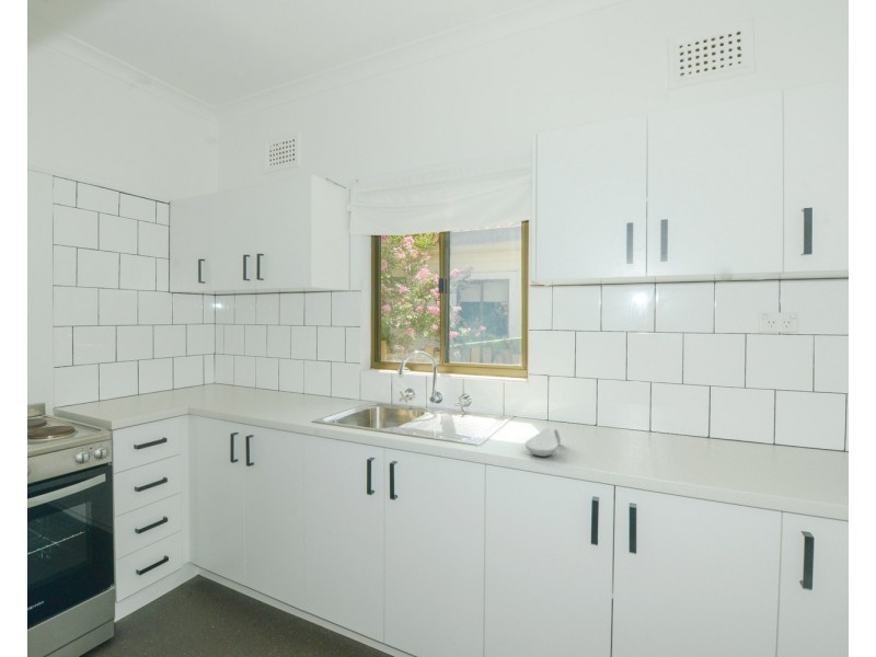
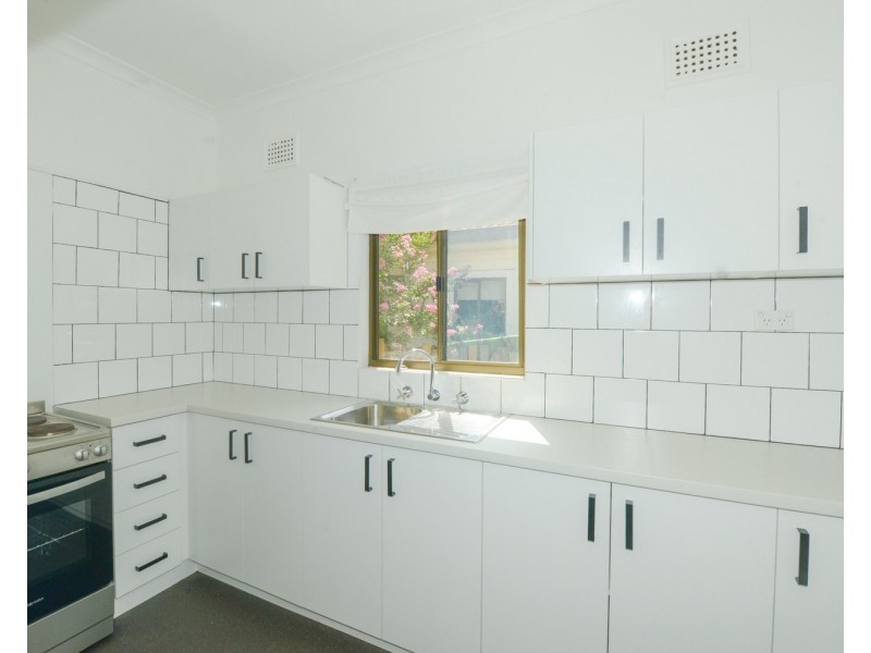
- spoon rest [523,427,562,458]
